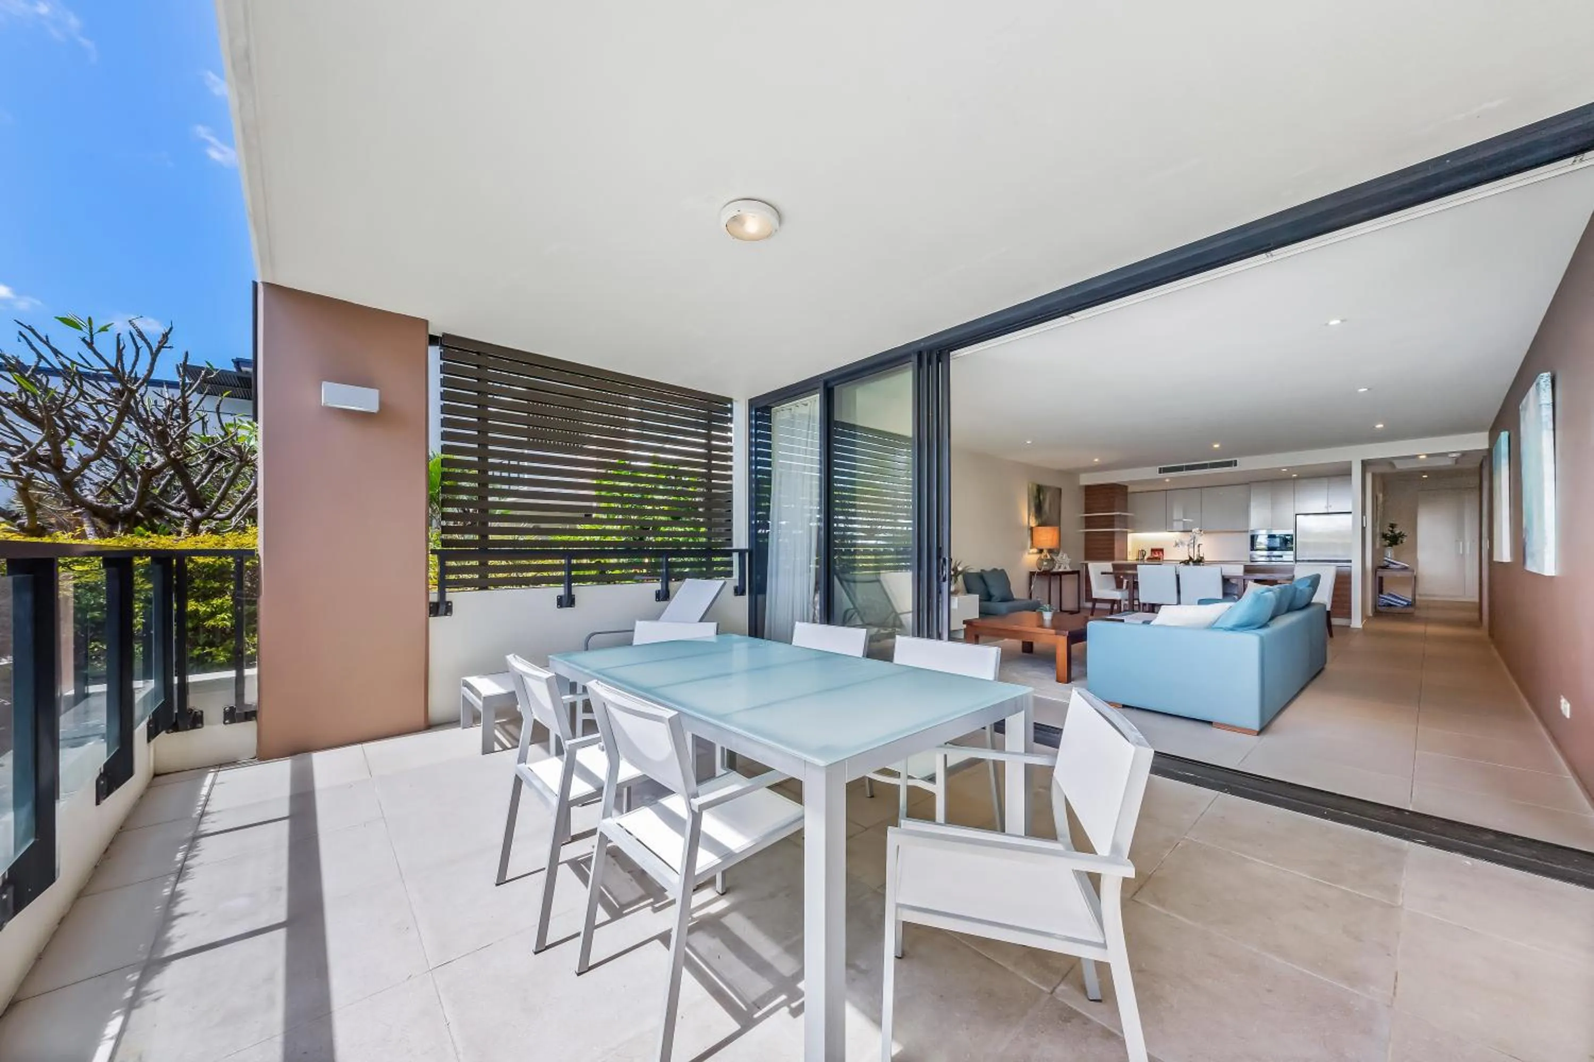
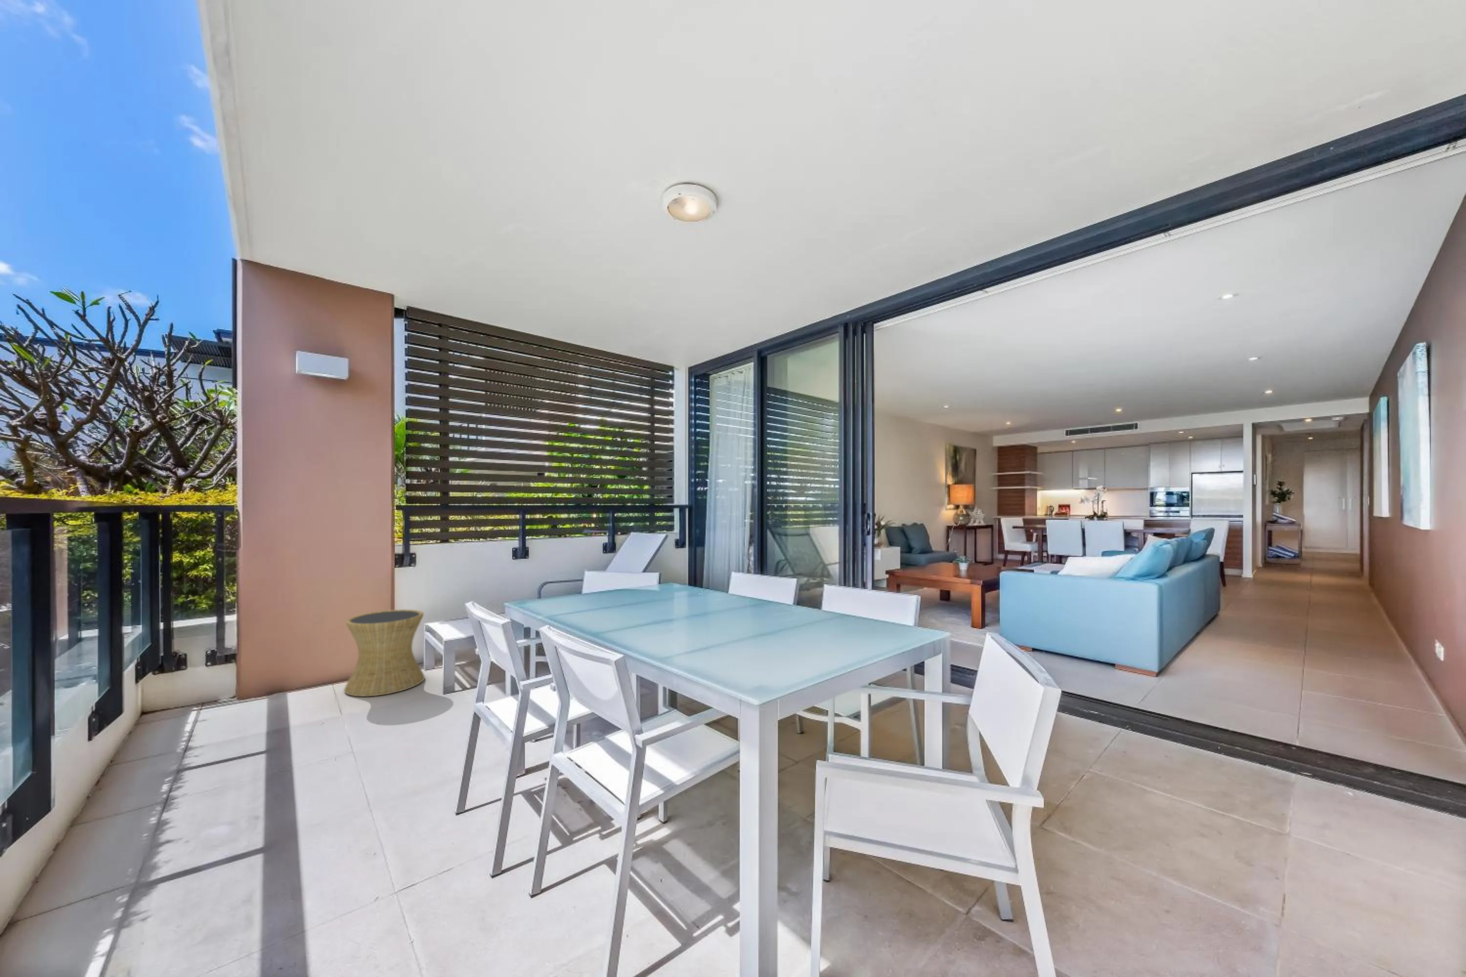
+ side table [344,610,425,697]
